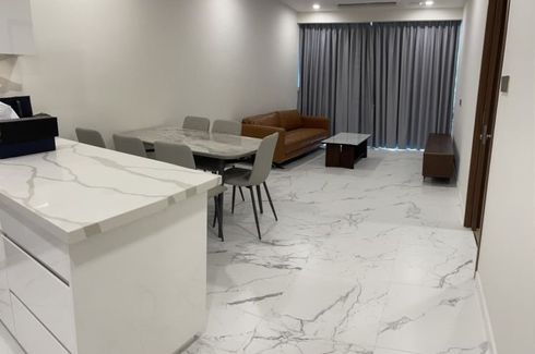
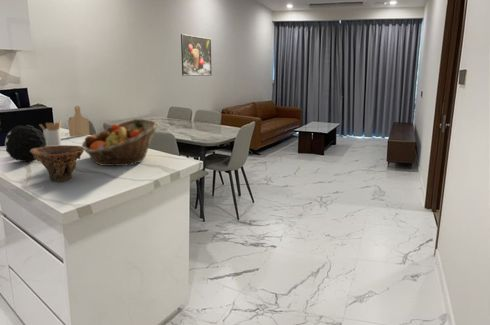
+ fruit basket [81,118,160,167]
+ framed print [180,33,213,77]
+ decorative orb [4,124,47,163]
+ utensil holder [38,118,62,146]
+ cutting board [67,105,91,138]
+ bowl [30,144,85,183]
